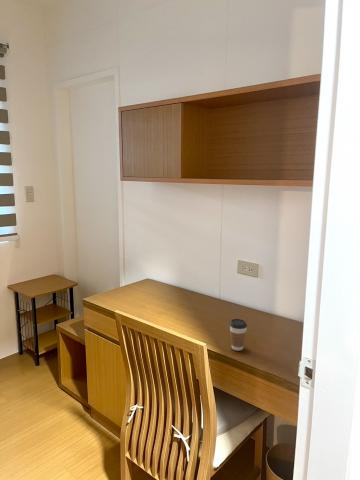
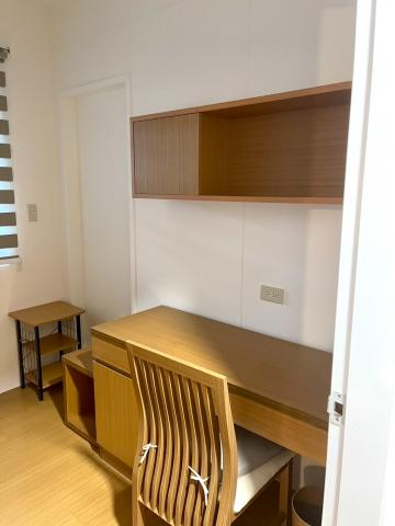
- coffee cup [229,318,248,352]
